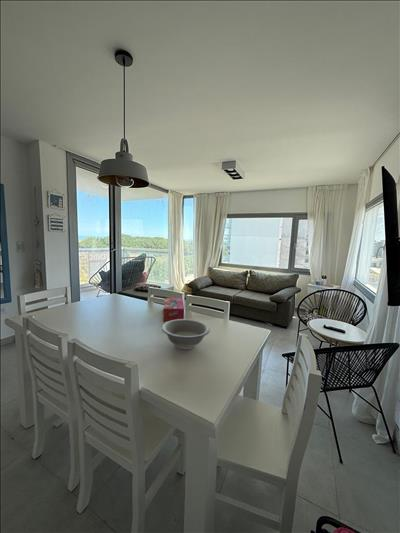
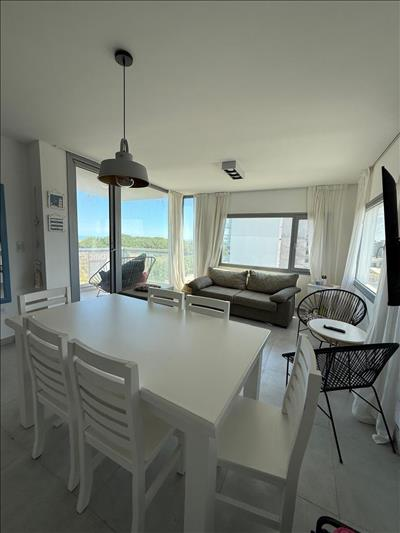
- tissue box [162,297,185,323]
- bowl [161,318,211,350]
